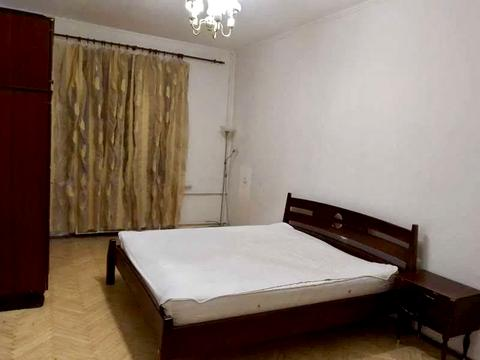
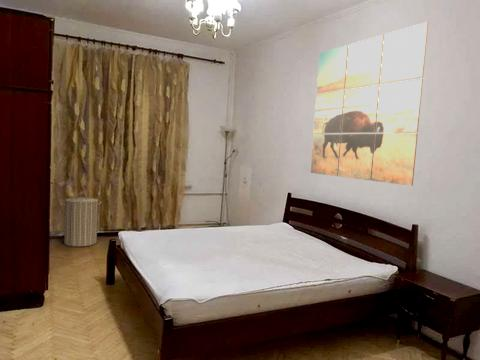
+ laundry hamper [60,192,103,248]
+ wall art [310,21,429,187]
